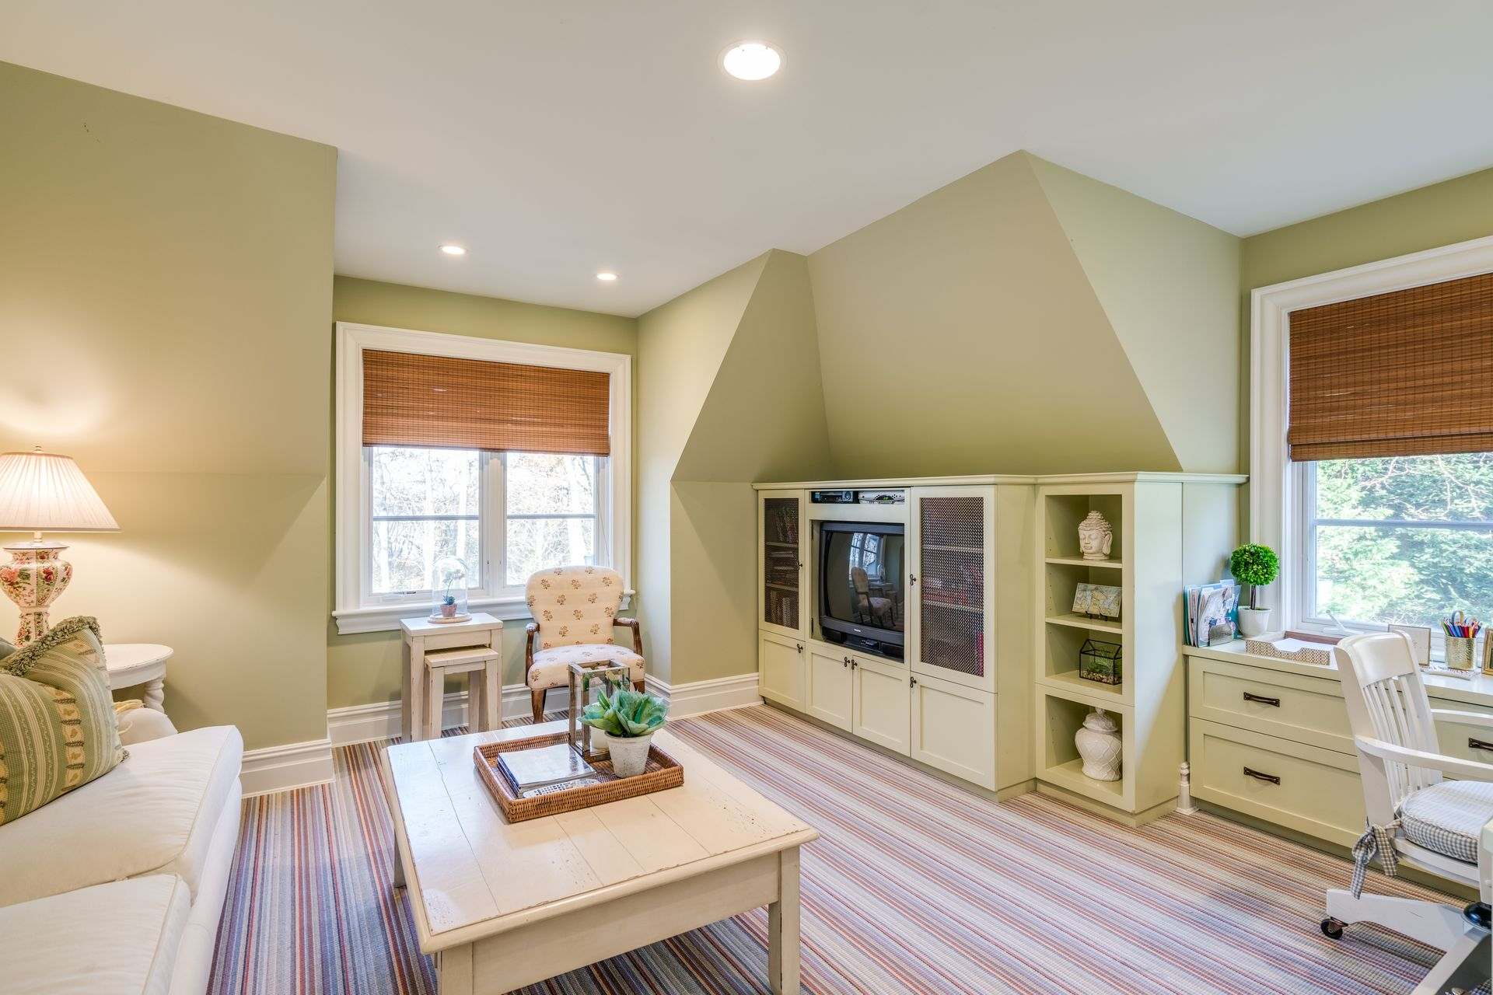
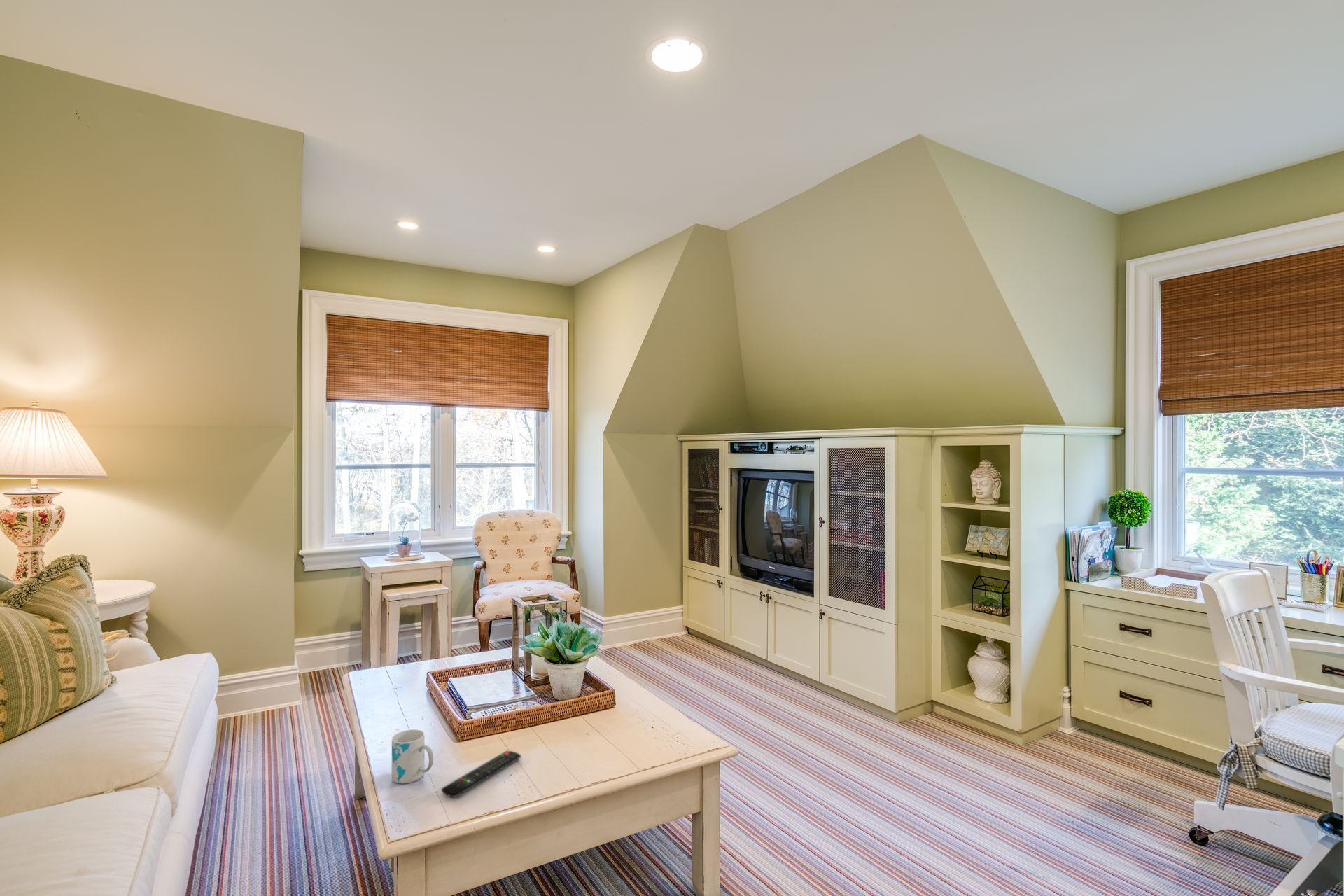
+ remote control [441,750,521,798]
+ mug [391,729,434,784]
